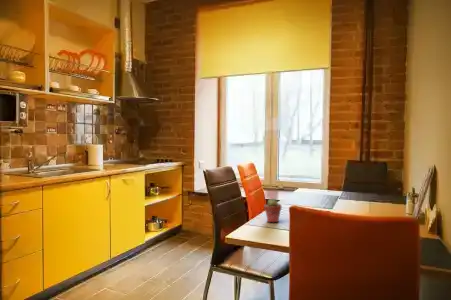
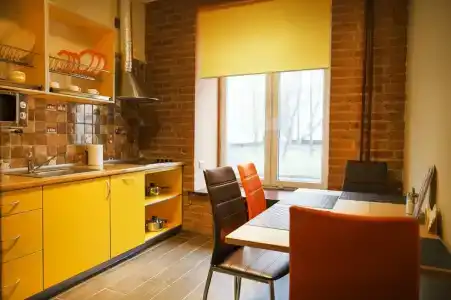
- potted succulent [263,198,282,223]
